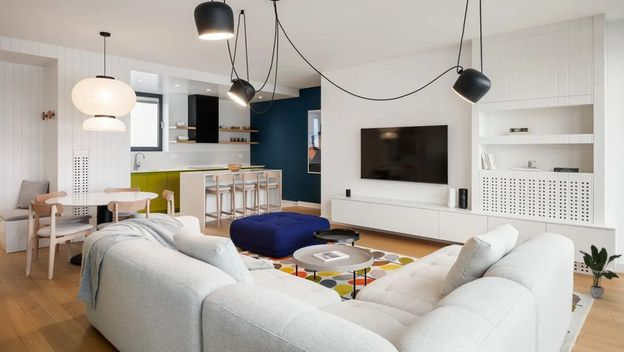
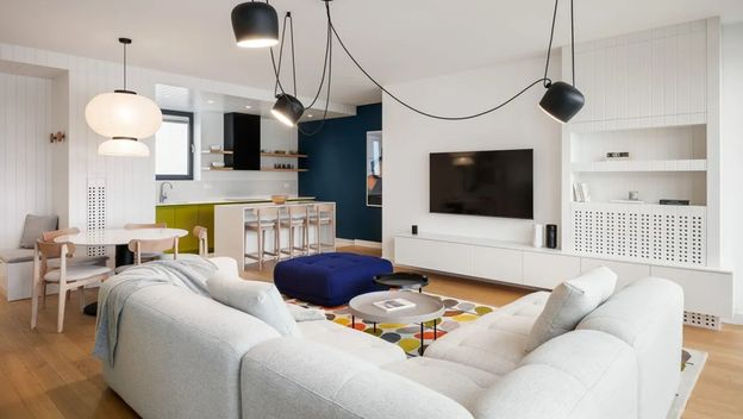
- potted plant [578,244,623,299]
